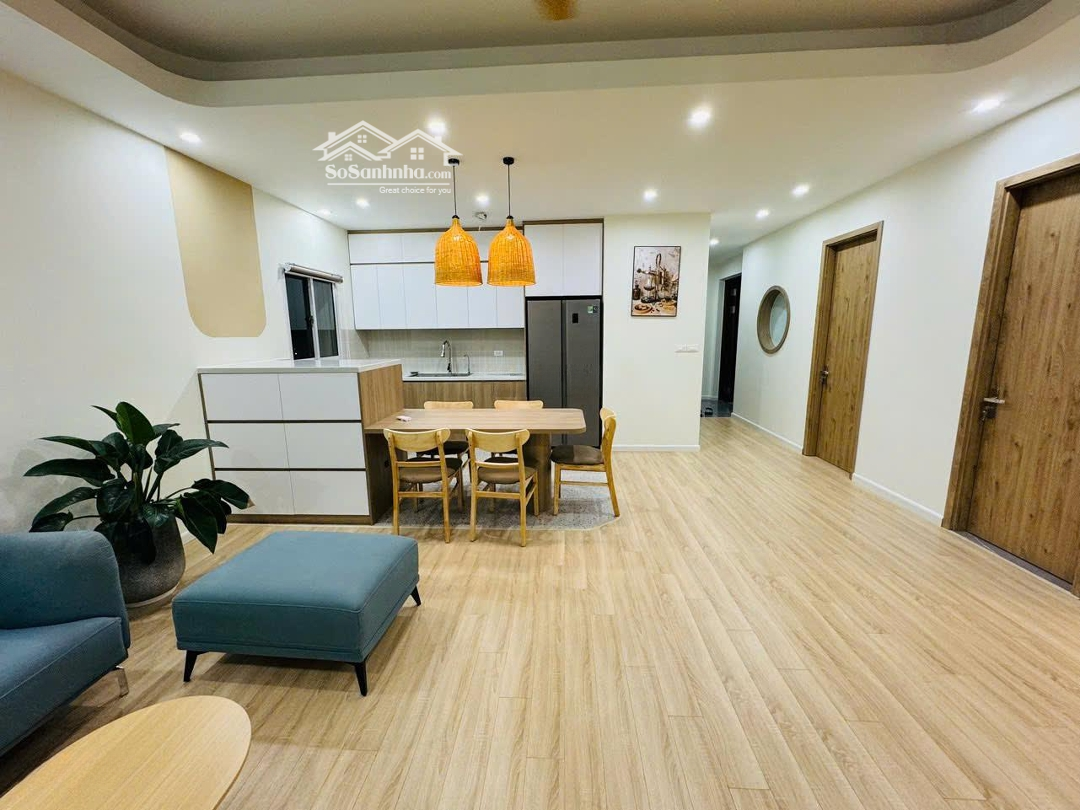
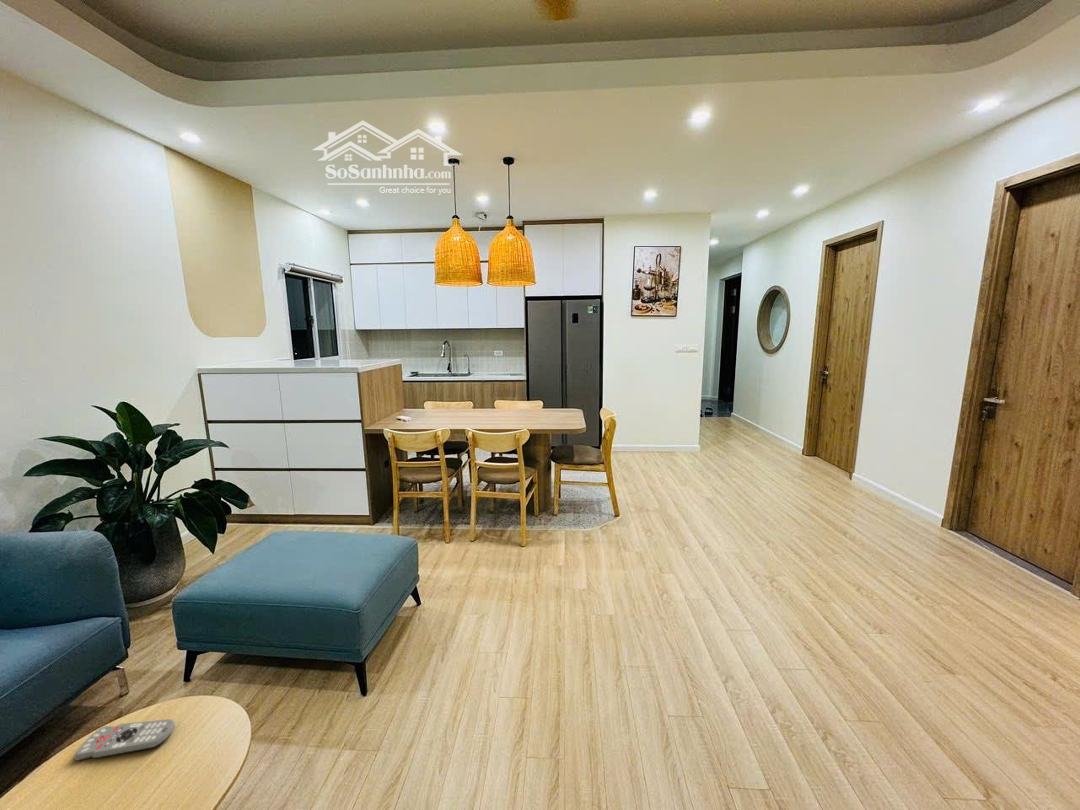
+ remote control [73,718,176,762]
